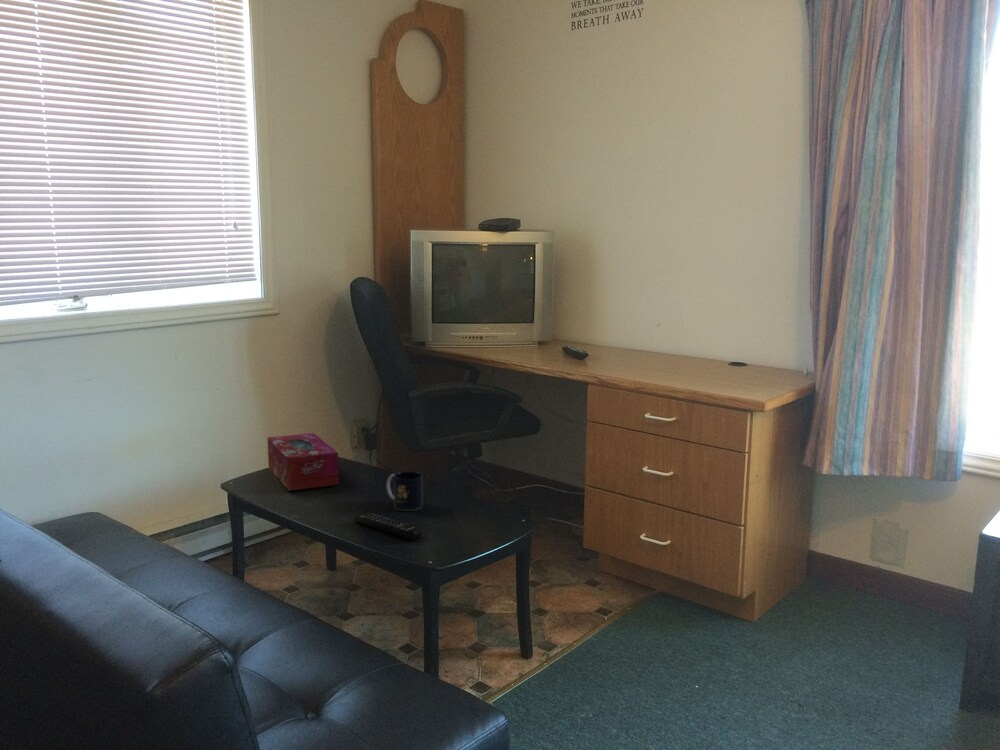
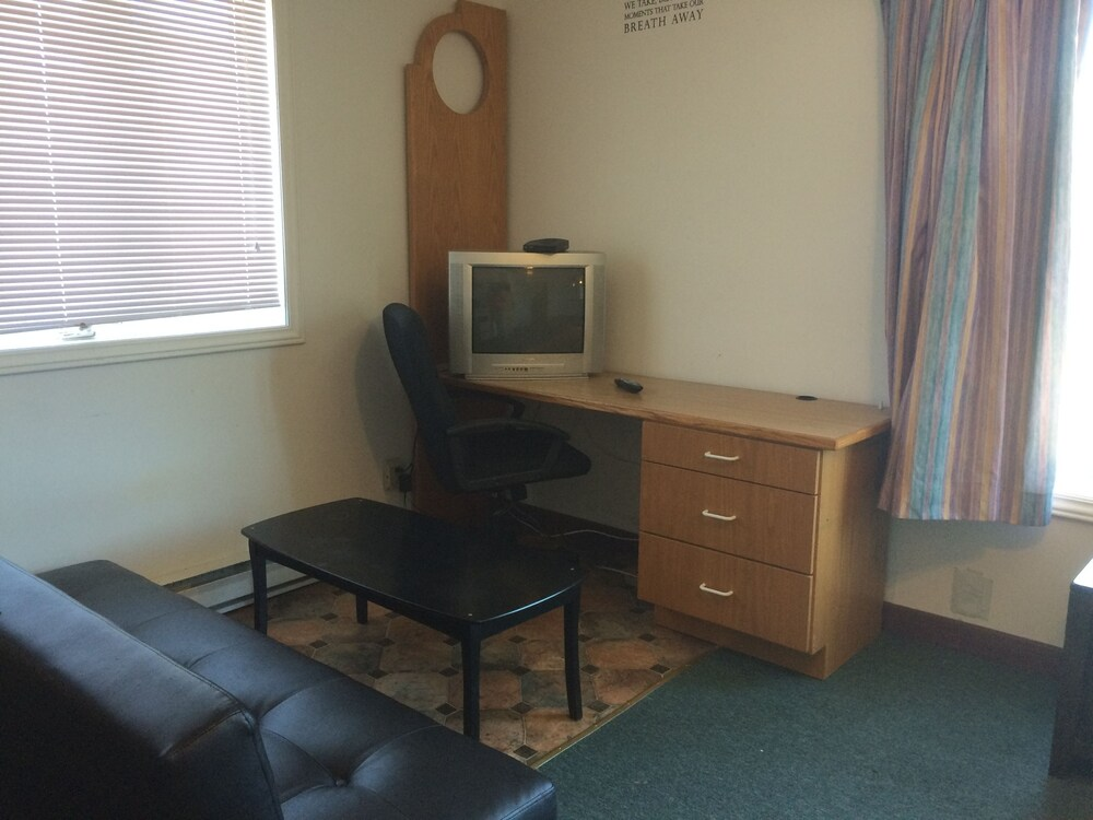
- remote control [353,512,423,541]
- tissue box [267,432,340,492]
- mug [385,470,424,512]
